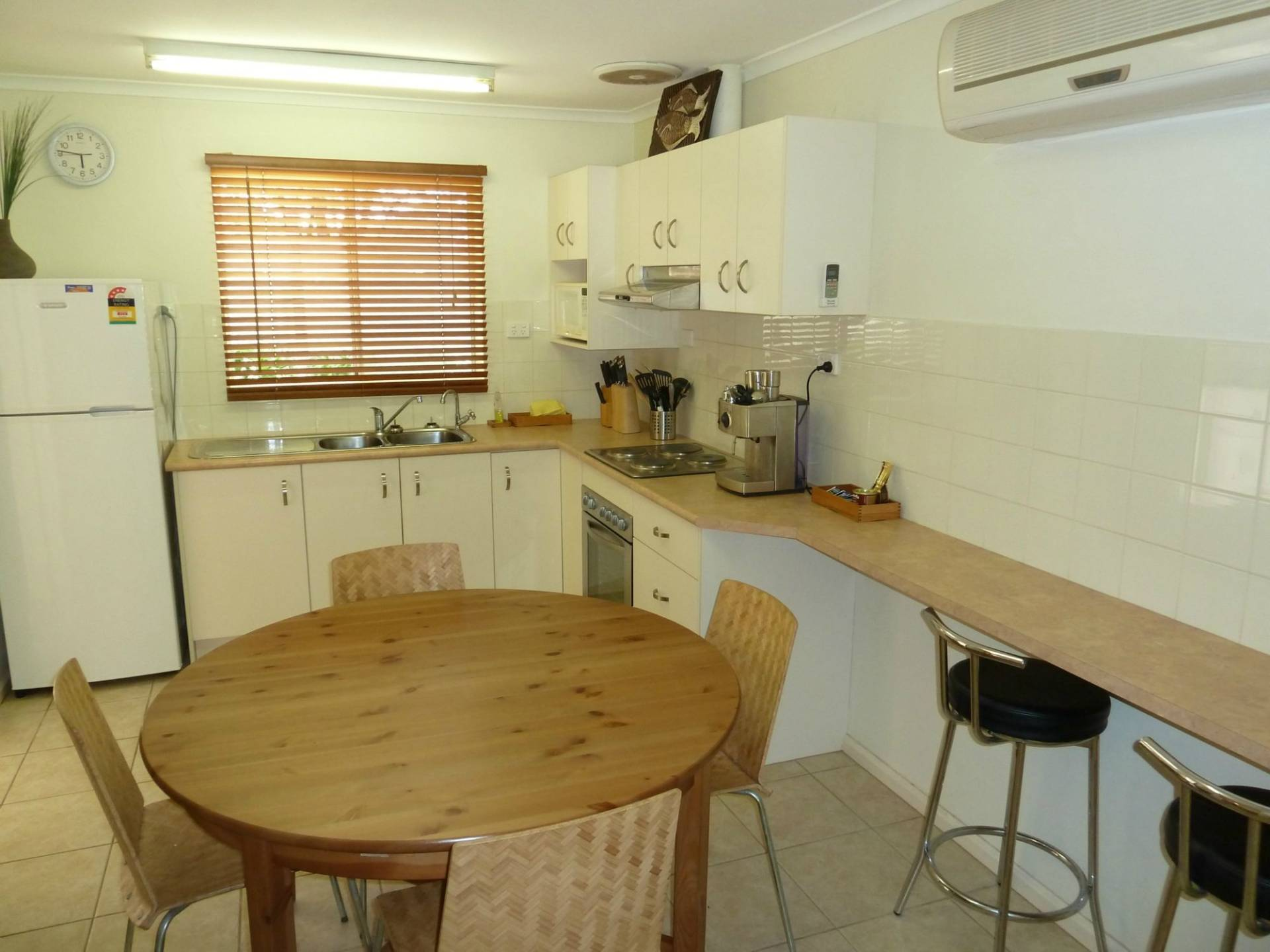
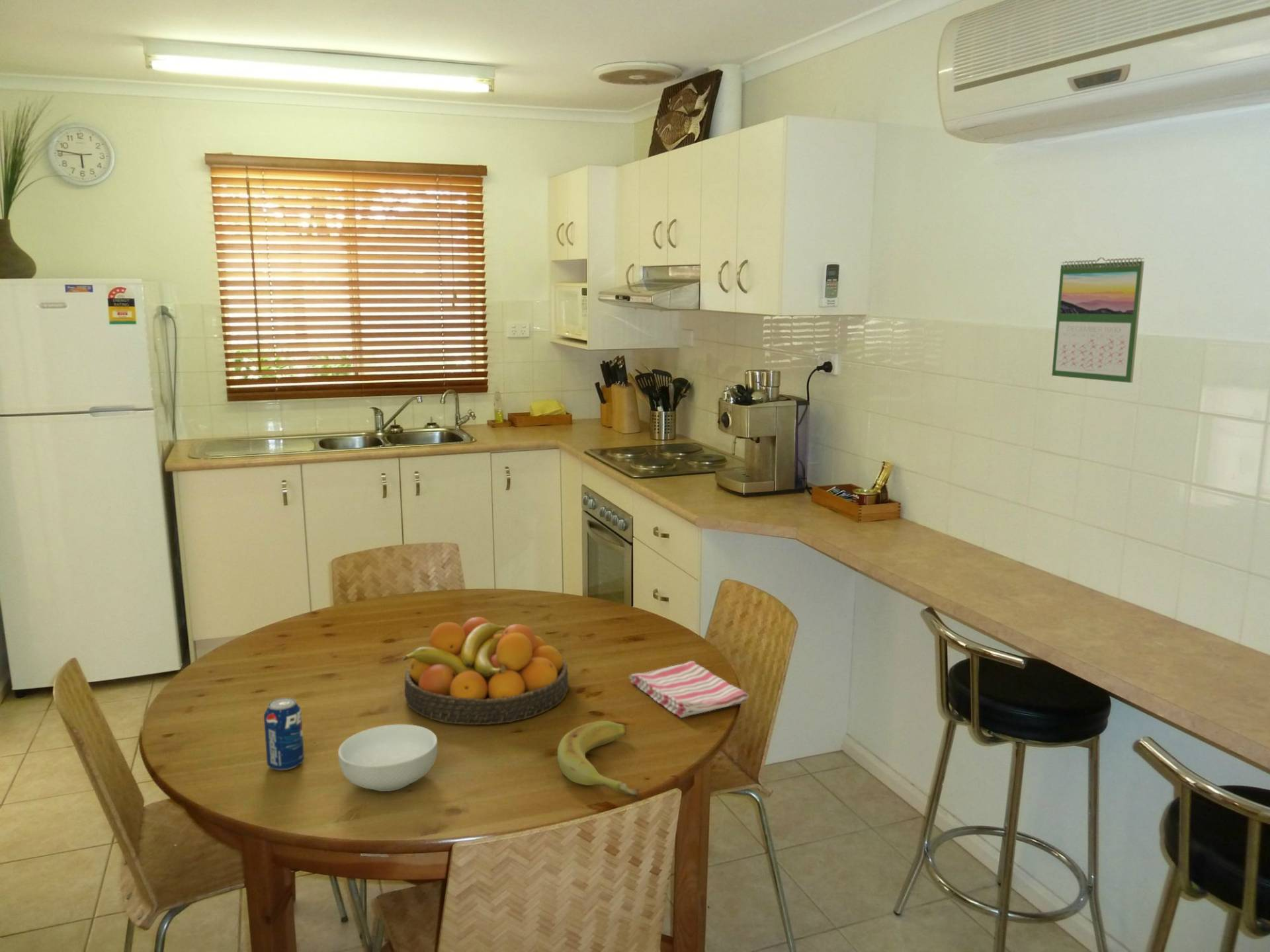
+ calendar [1051,257,1145,383]
+ banana [557,720,640,797]
+ cereal bowl [337,724,439,792]
+ beverage can [263,697,305,771]
+ fruit bowl [401,616,569,725]
+ dish towel [628,660,749,719]
